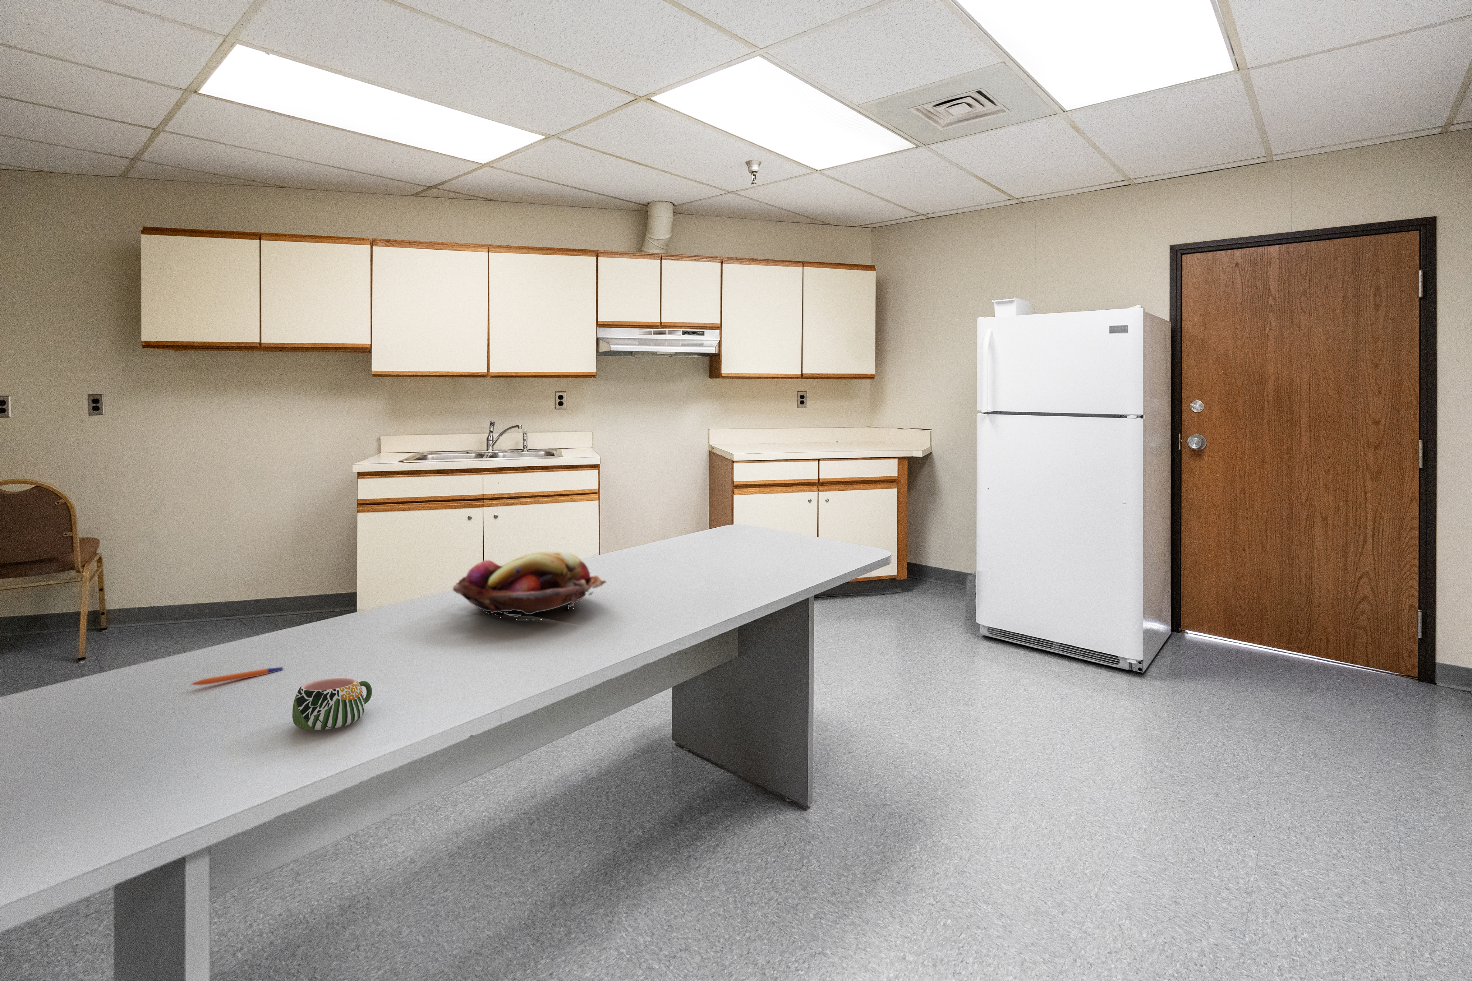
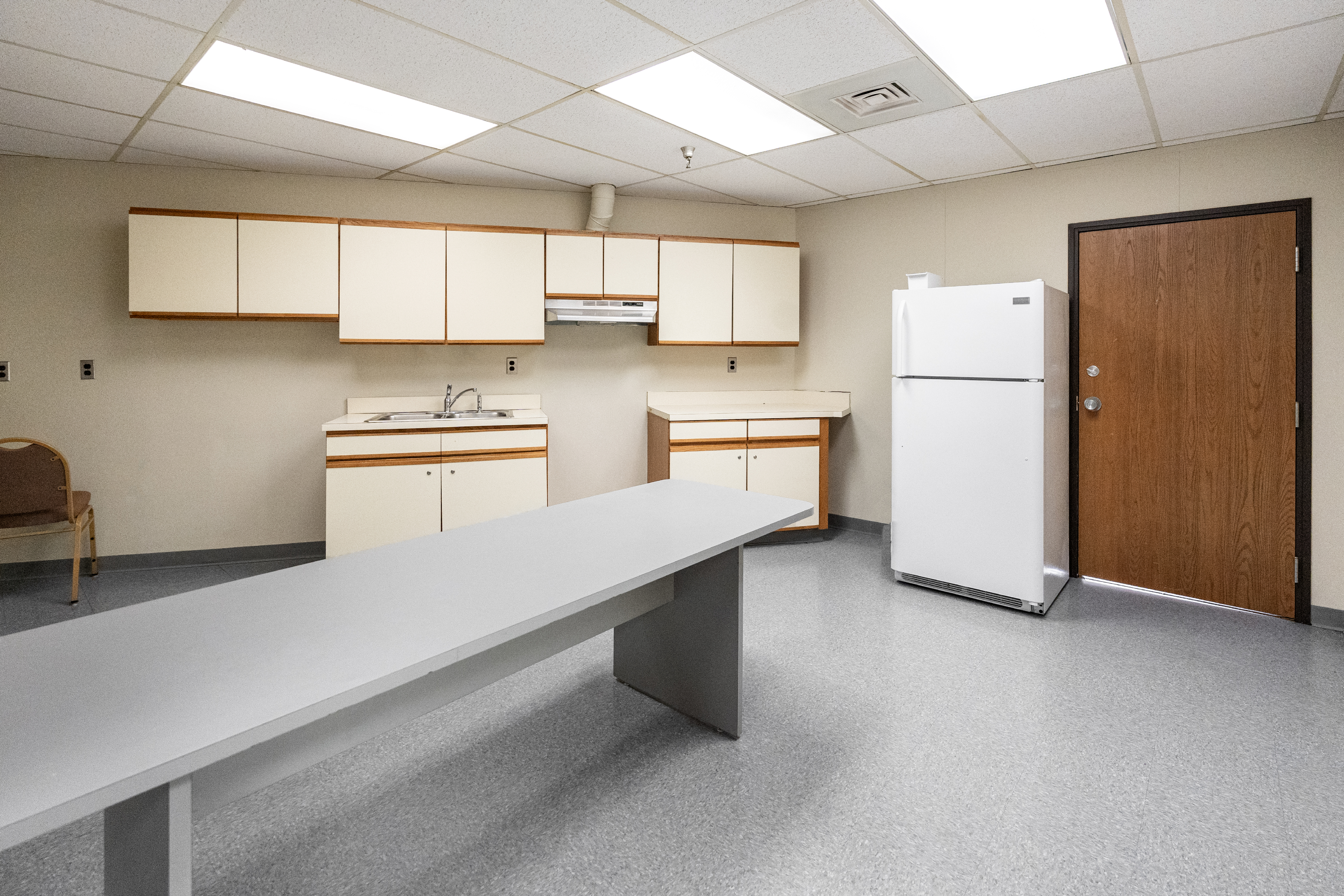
- fruit basket [452,552,607,621]
- mug [291,678,372,730]
- pen [188,667,284,685]
